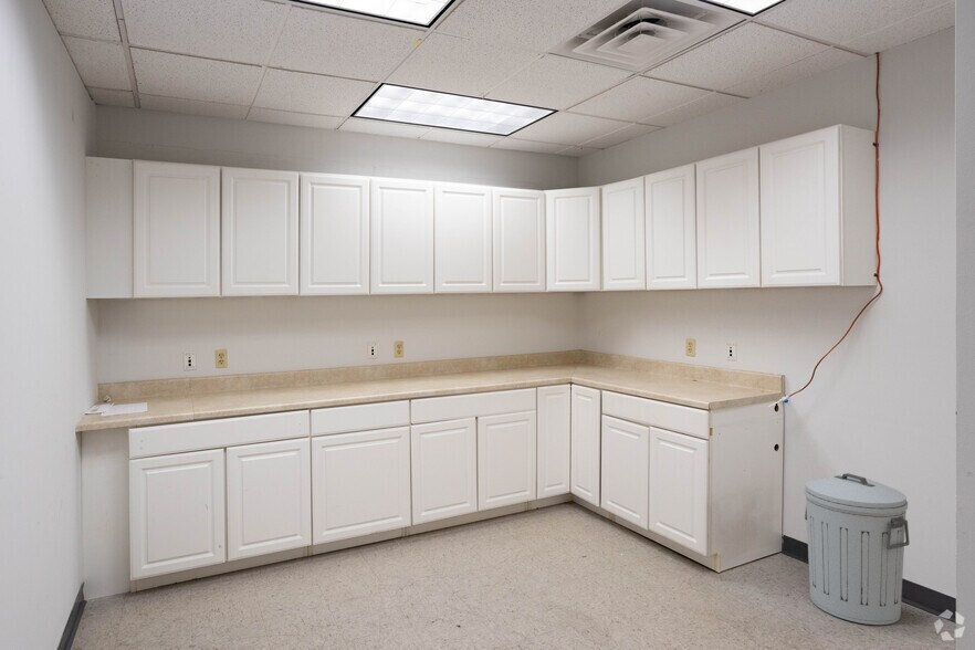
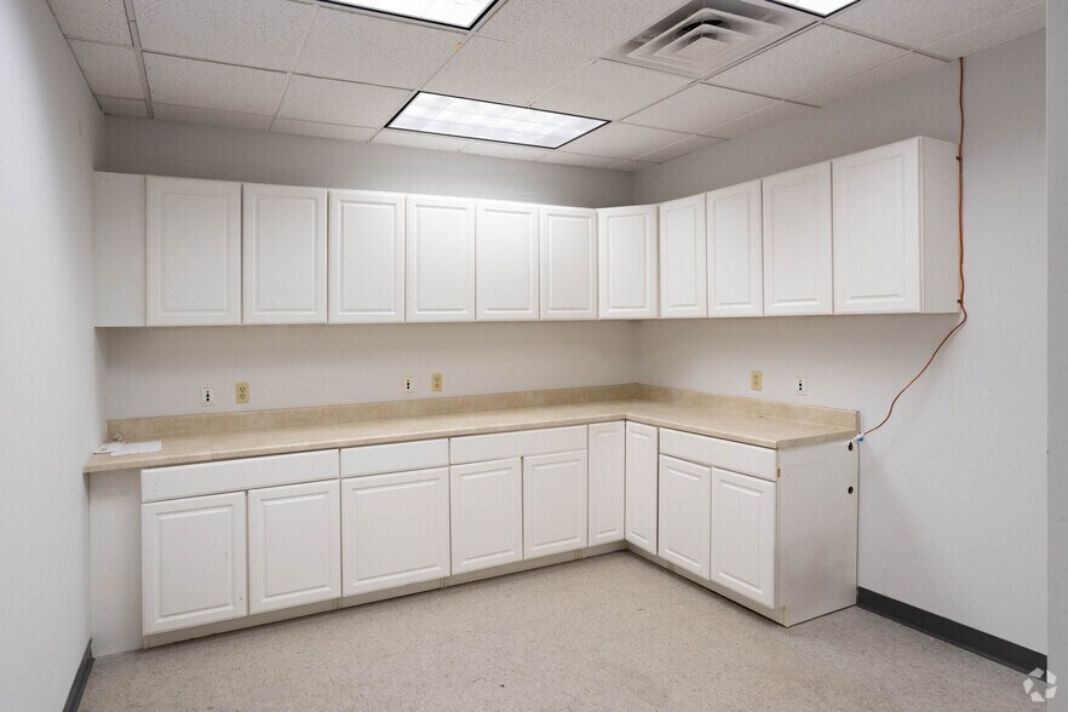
- trash can [804,472,911,626]
